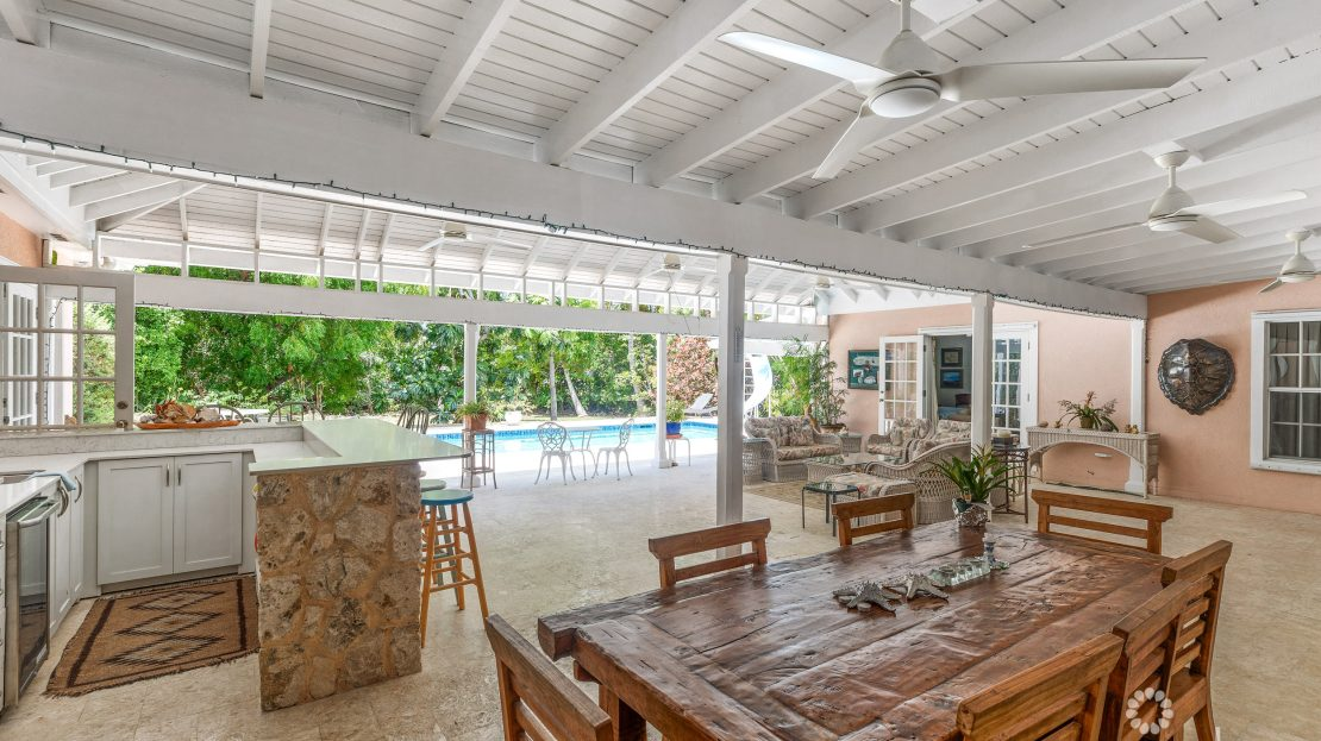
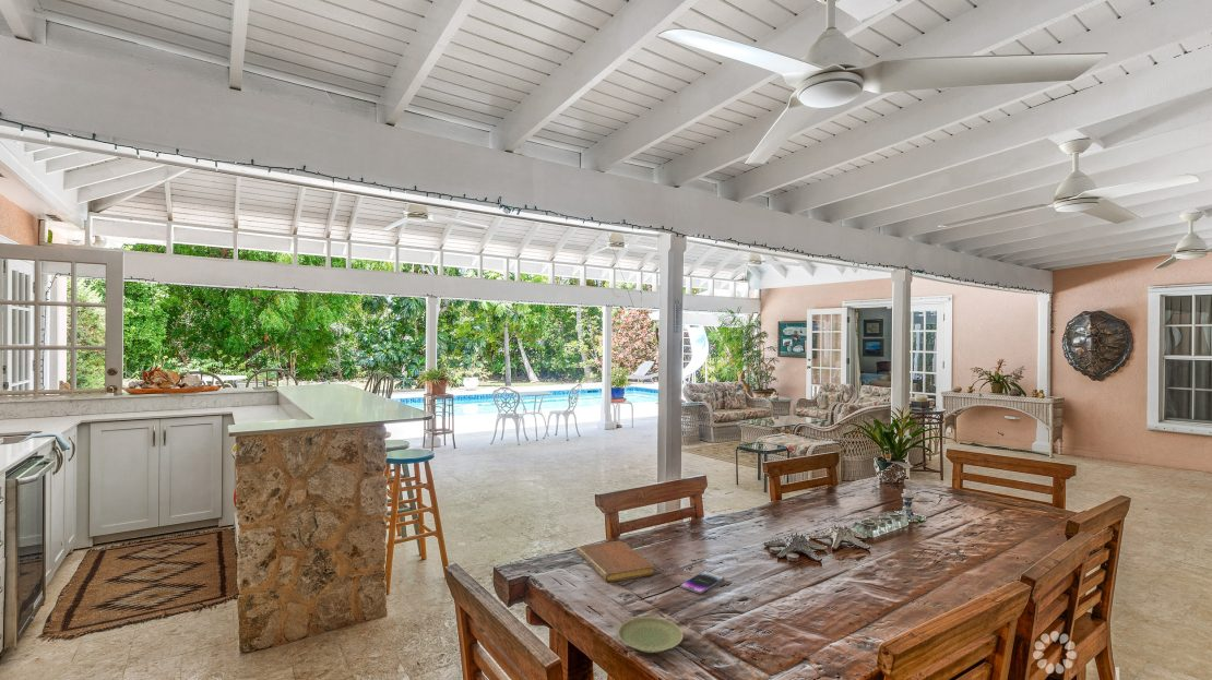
+ plate [617,616,685,654]
+ notebook [575,540,655,583]
+ smartphone [679,570,725,595]
